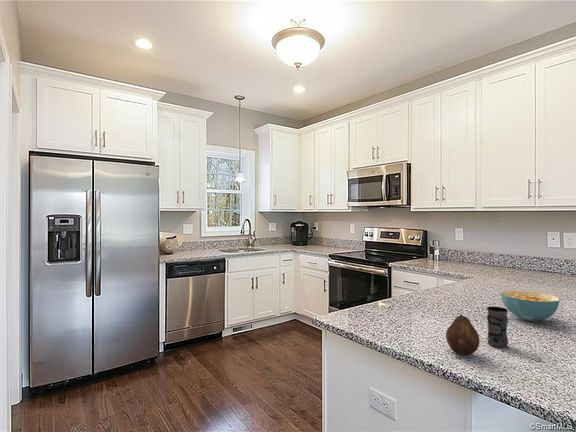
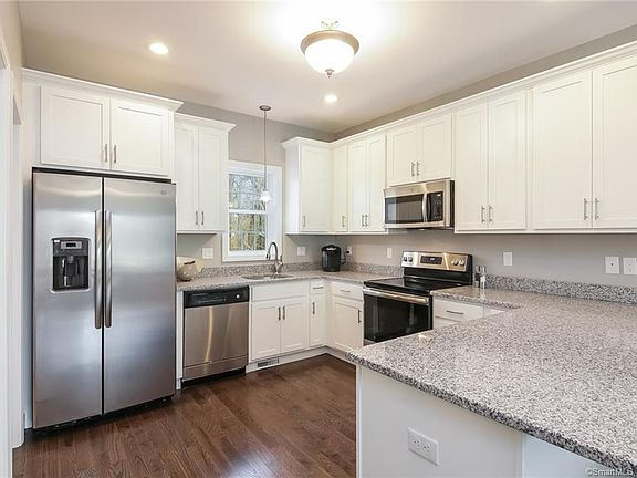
- fruit [445,313,481,357]
- jar [486,306,509,349]
- cereal bowl [500,290,561,323]
